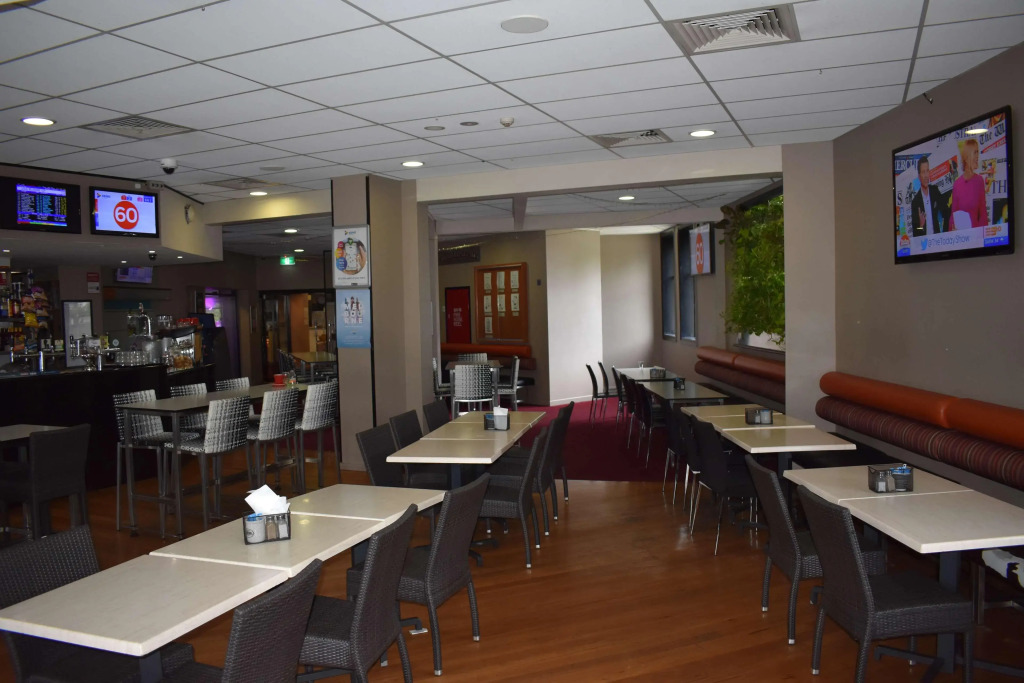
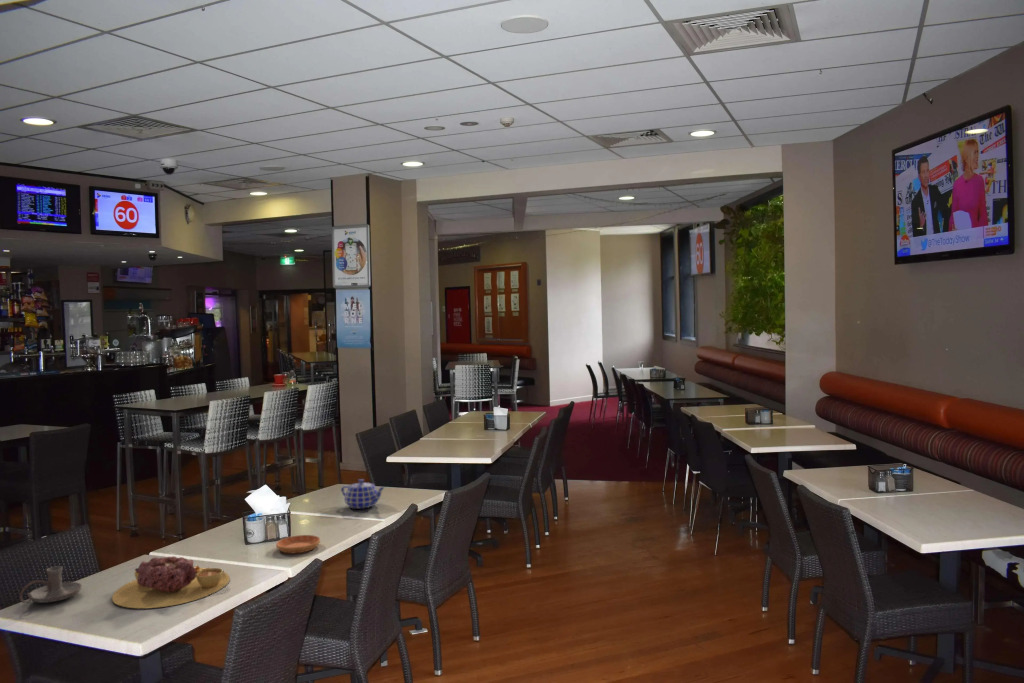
+ saucer [275,534,321,555]
+ food plate [111,555,231,609]
+ teapot [340,478,386,510]
+ candle holder [19,565,83,604]
